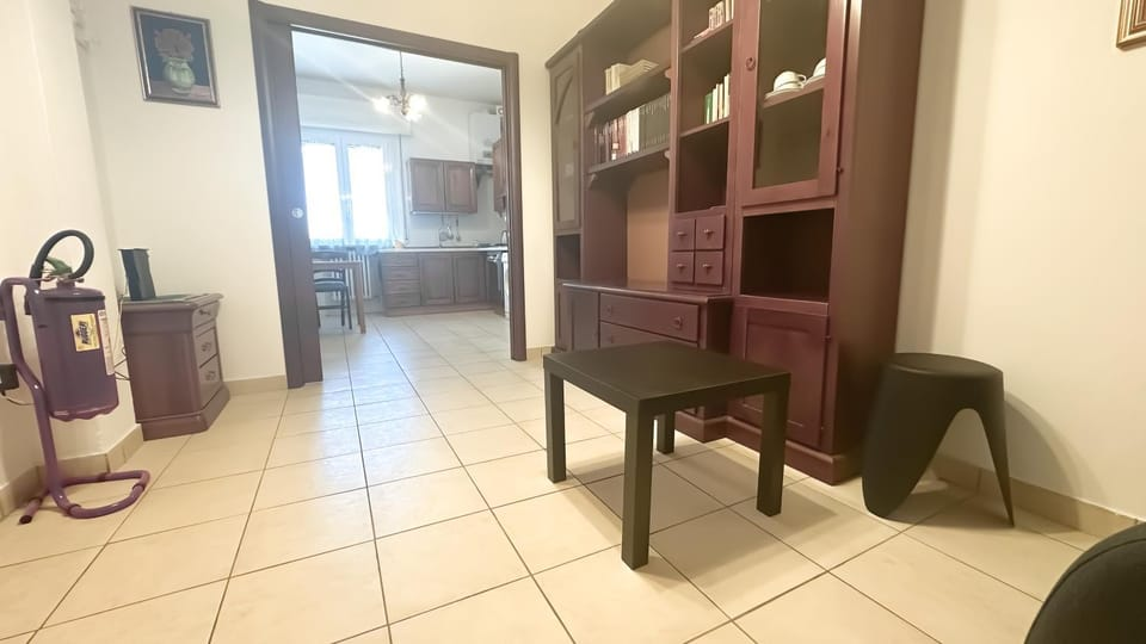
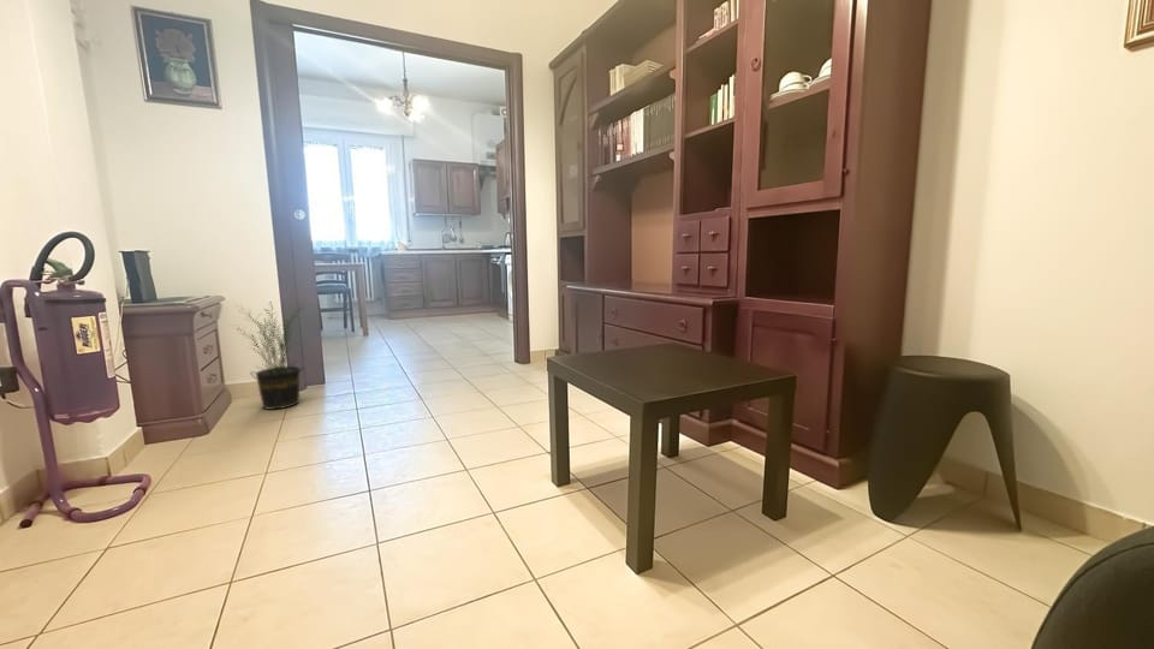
+ potted plant [228,302,305,411]
